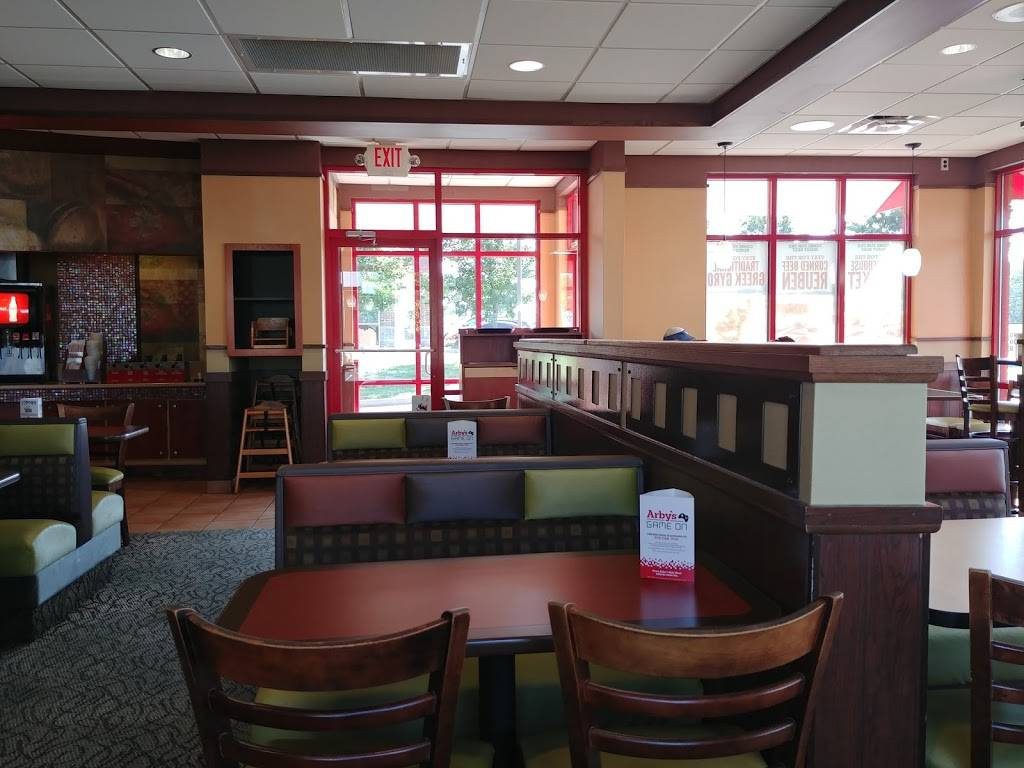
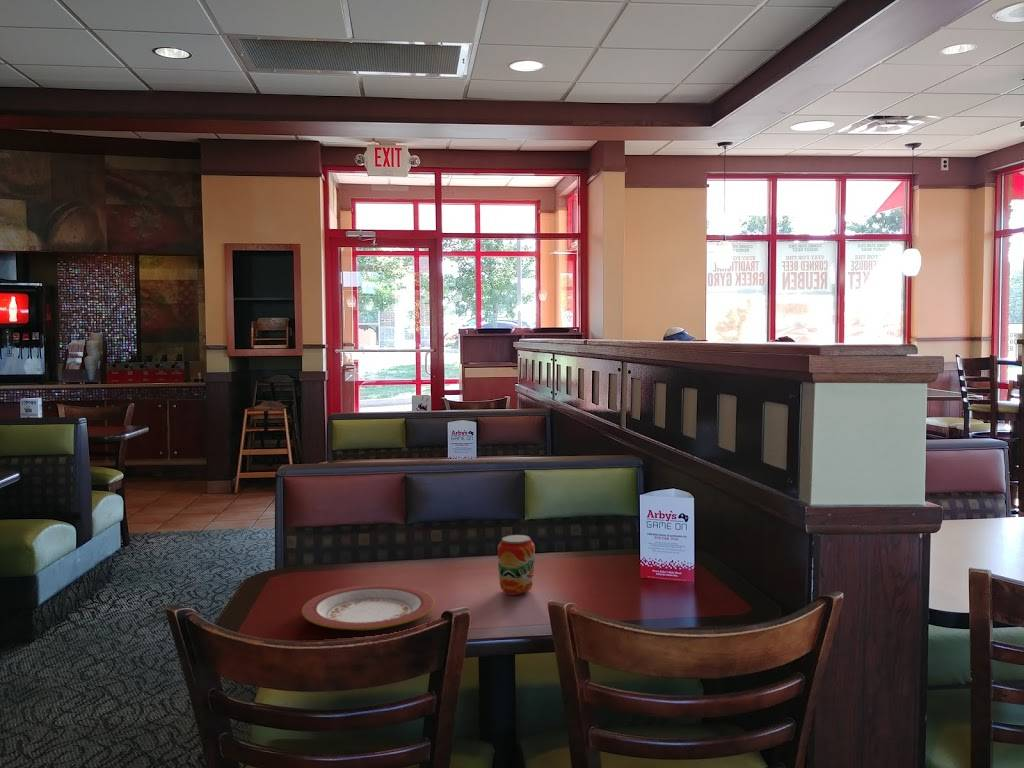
+ plate [301,584,436,631]
+ beverage can [497,534,536,596]
